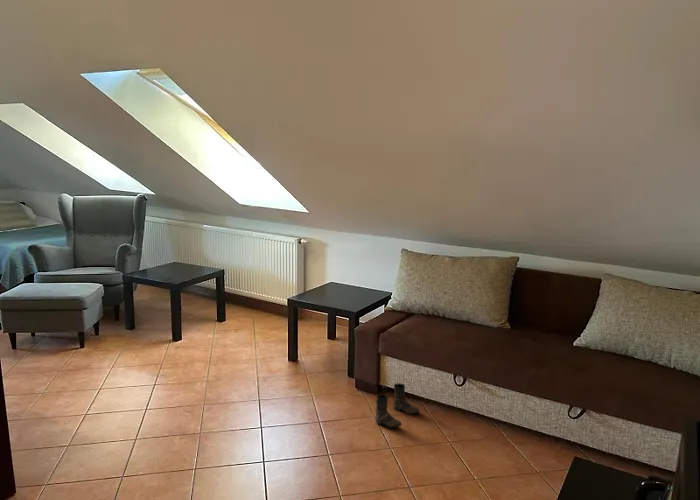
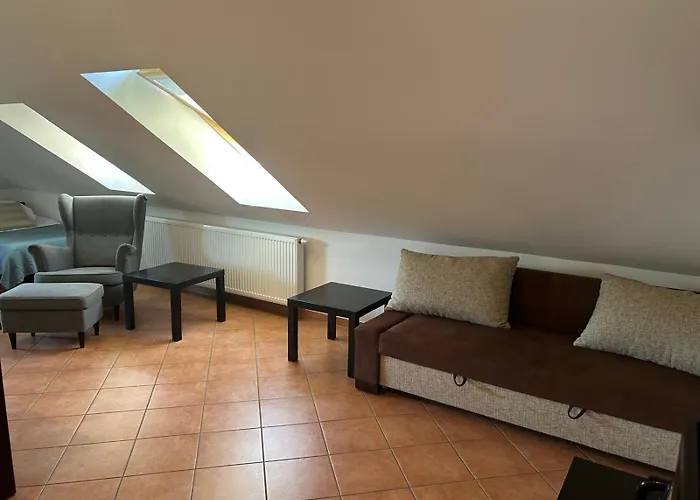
- boots [374,382,421,429]
